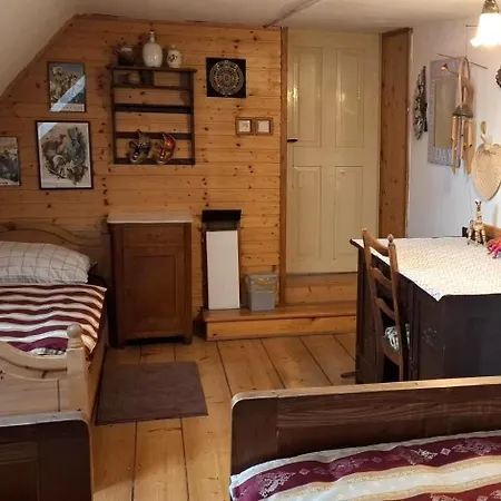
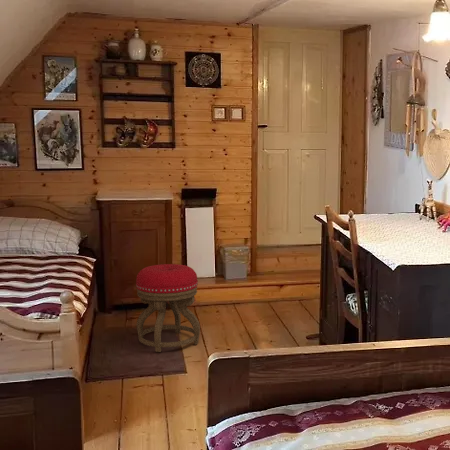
+ stool [135,263,201,353]
